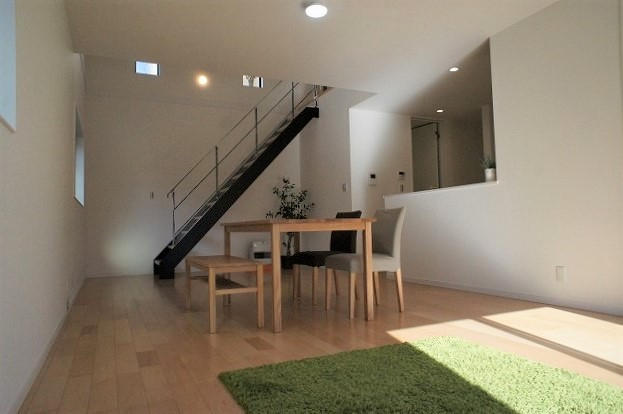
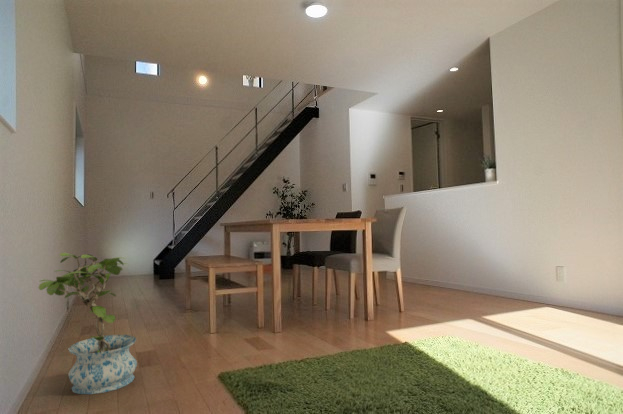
+ potted plant [38,252,138,395]
